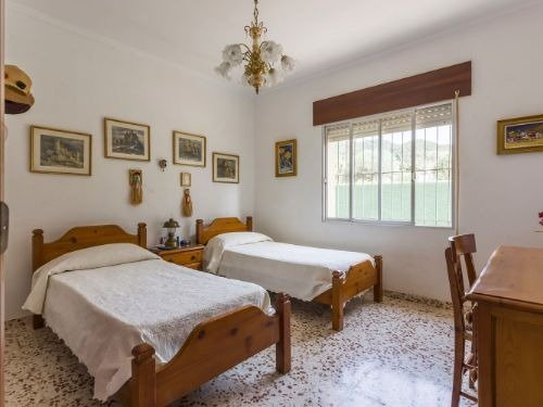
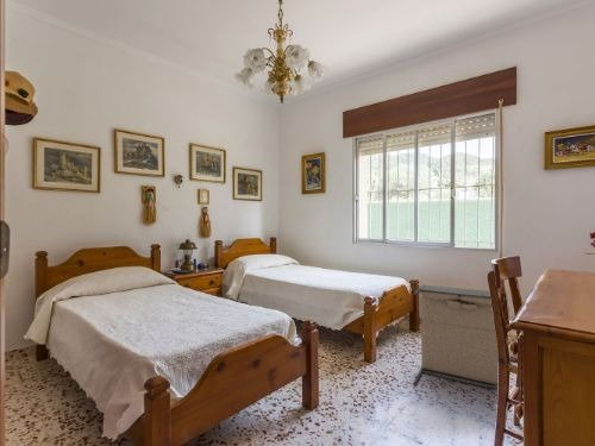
+ laundry hamper [412,283,511,391]
